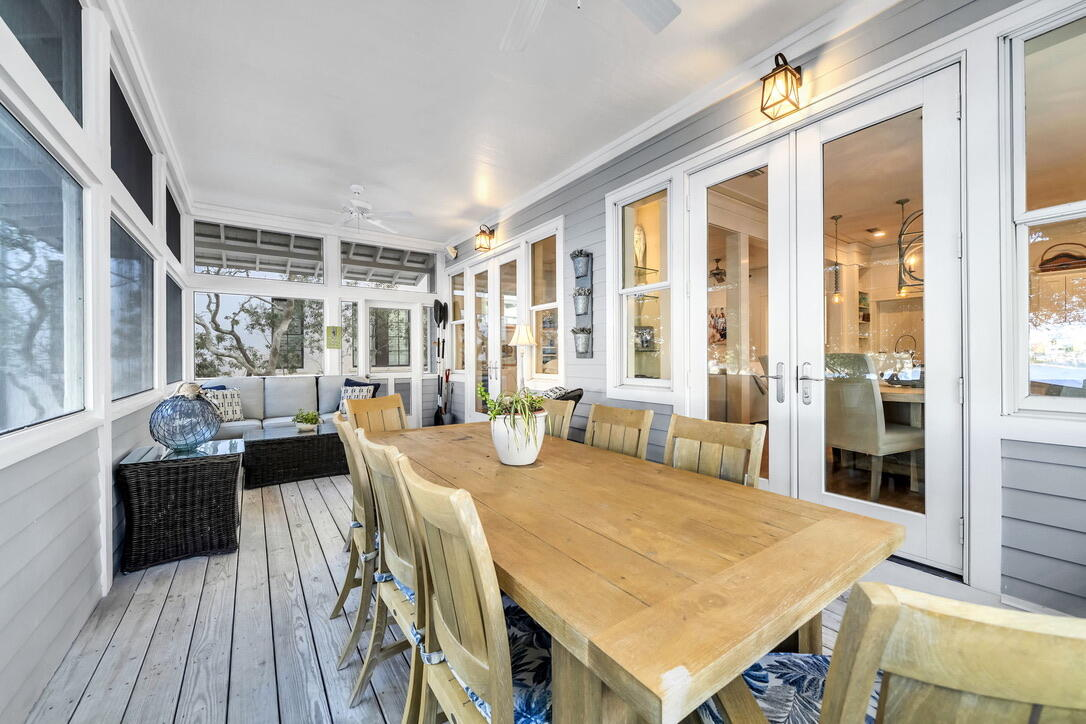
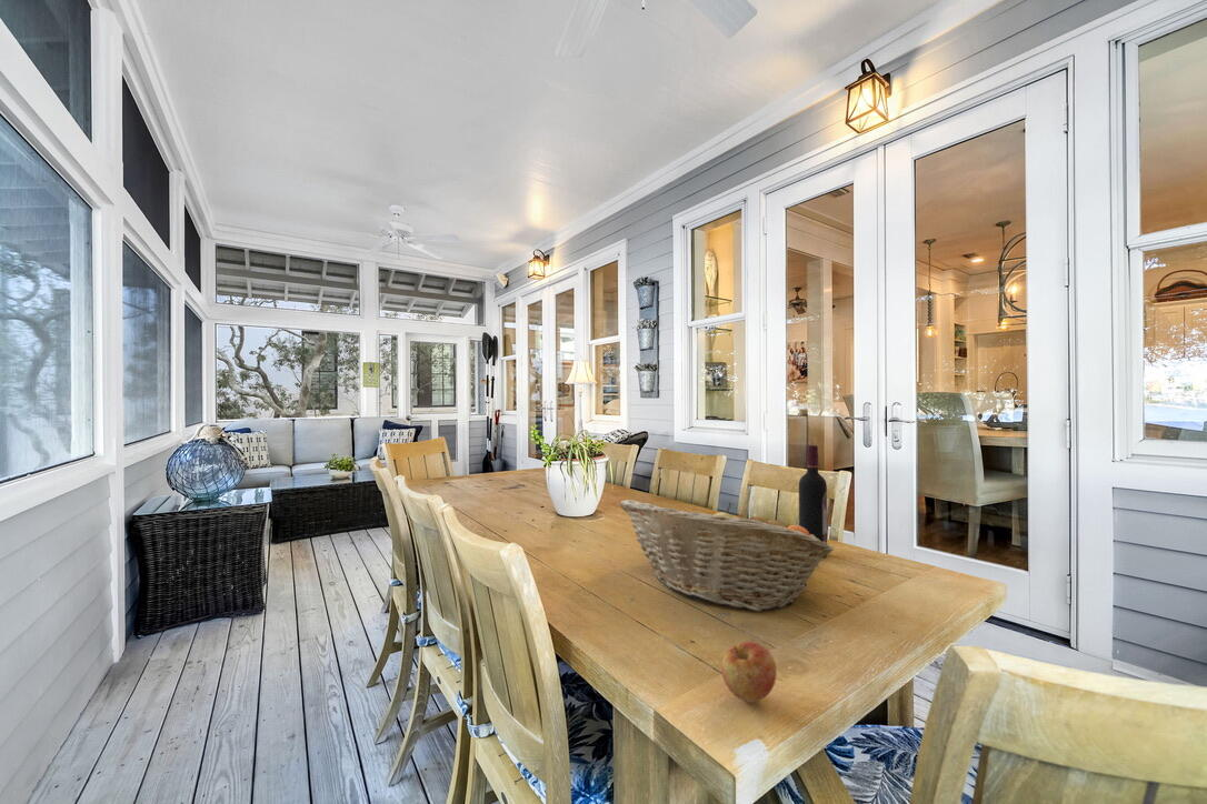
+ fruit basket [619,499,835,613]
+ wine bottle [798,444,828,557]
+ apple [720,641,777,704]
